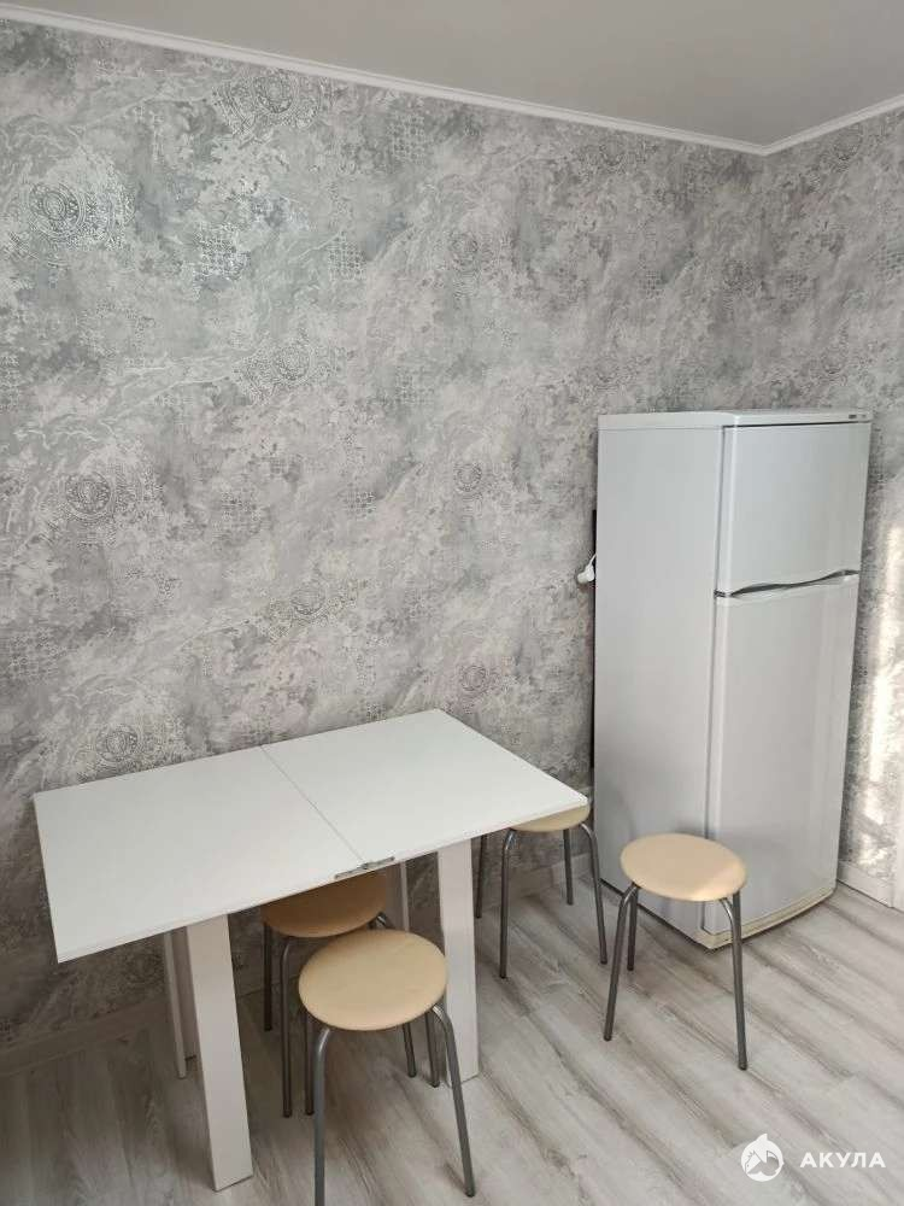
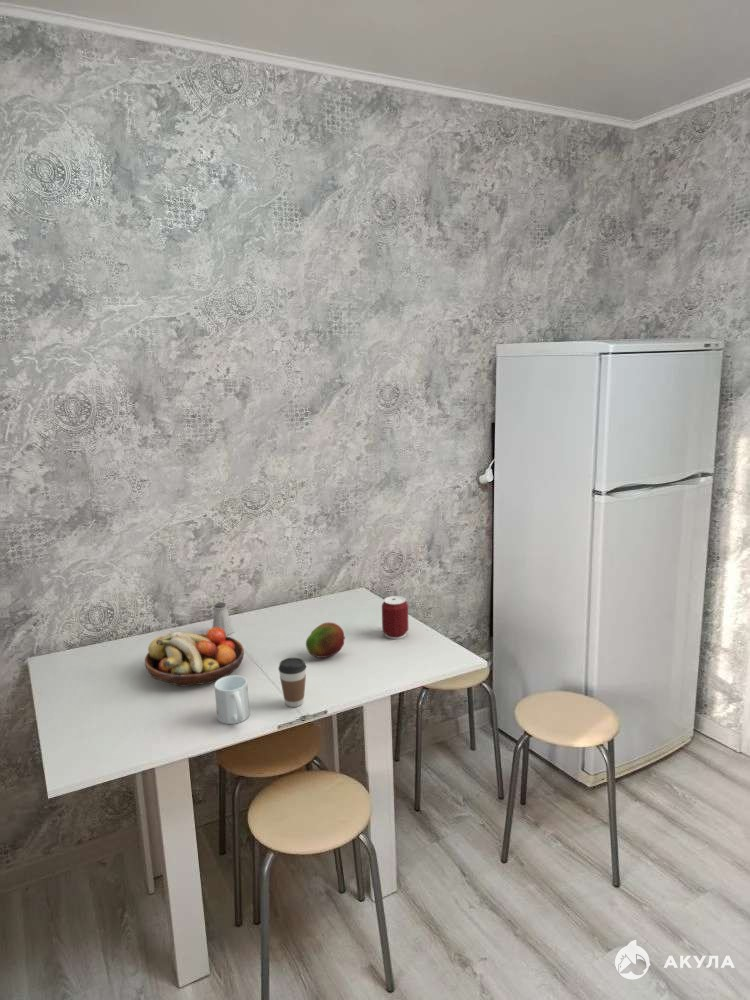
+ mug [213,674,251,725]
+ can [381,595,409,640]
+ fruit [305,621,346,659]
+ saltshaker [211,601,234,636]
+ fruit bowl [144,627,245,687]
+ coffee cup [277,657,307,708]
